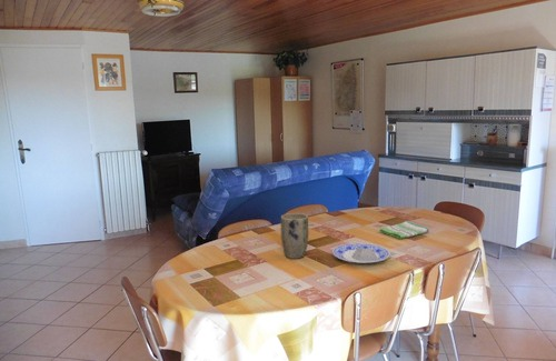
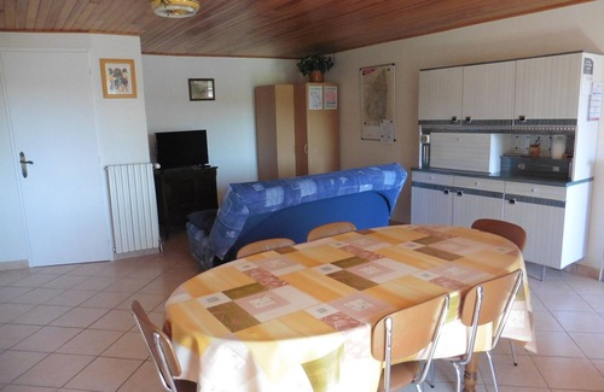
- plant pot [280,212,309,260]
- dish towel [378,220,430,240]
- plate [331,242,391,264]
